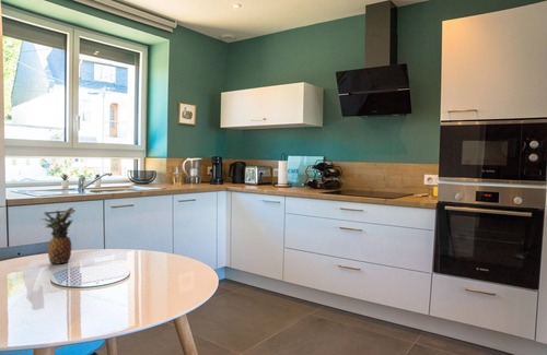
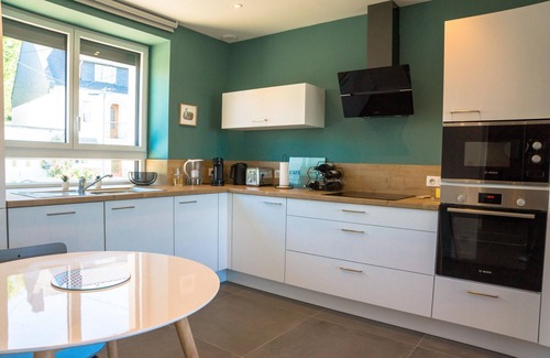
- fruit [39,204,77,265]
